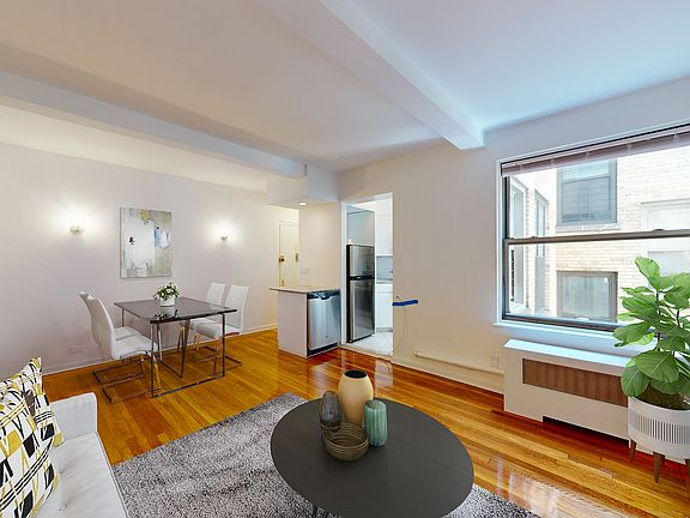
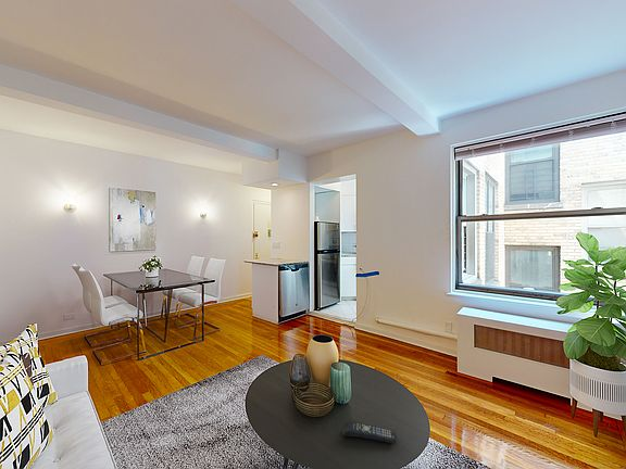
+ remote control [341,420,398,444]
